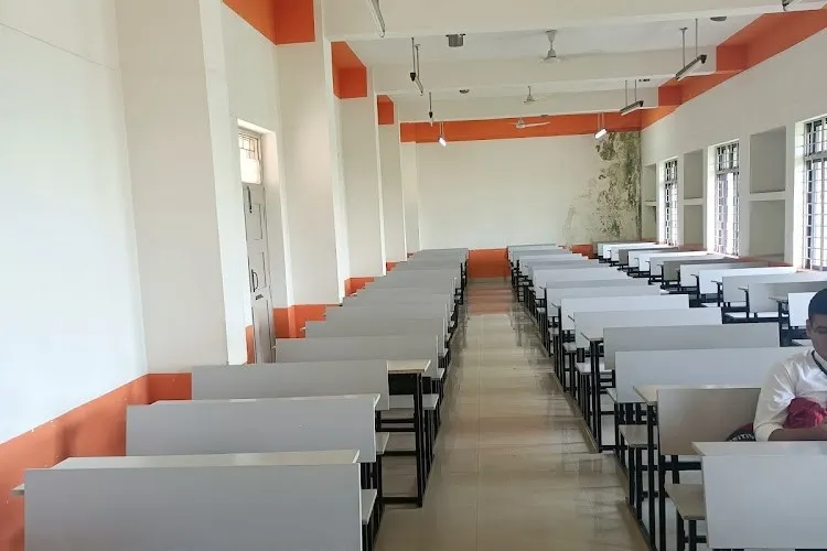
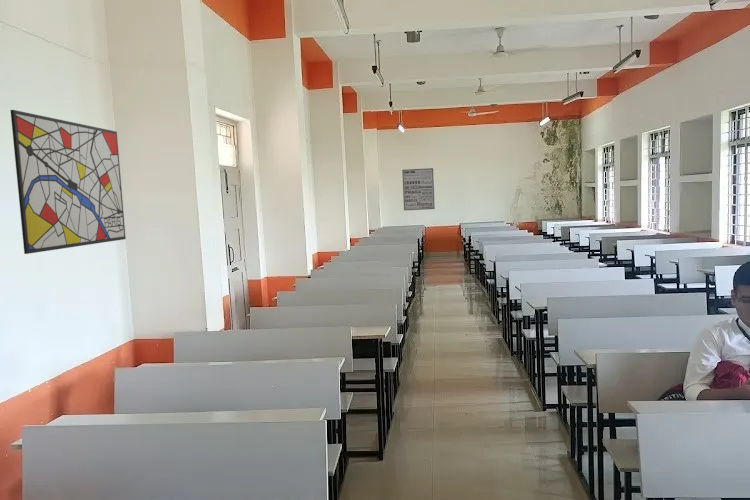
+ wall art [9,109,127,255]
+ wall art [401,167,435,211]
